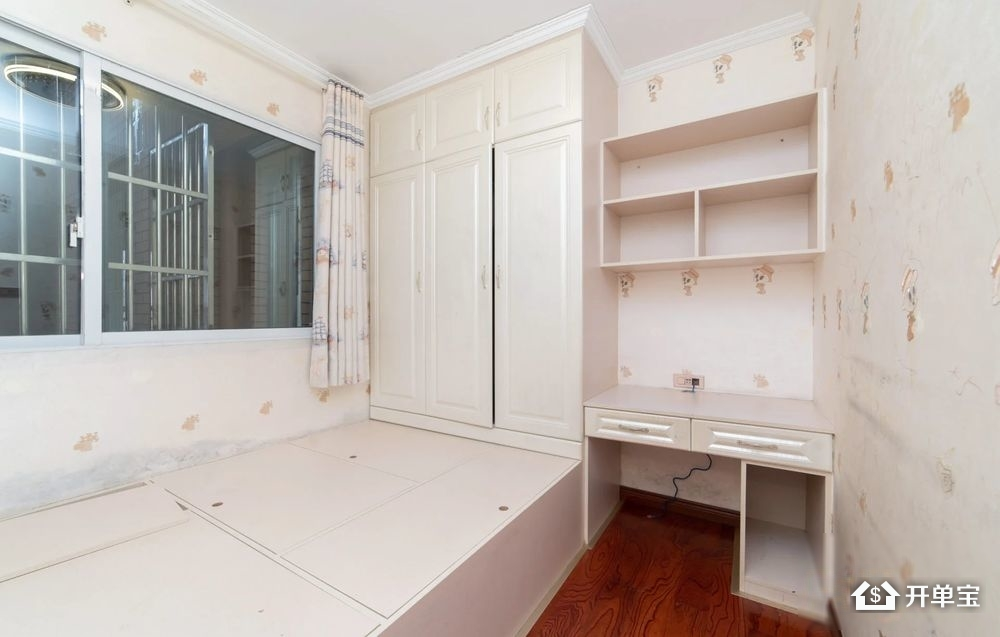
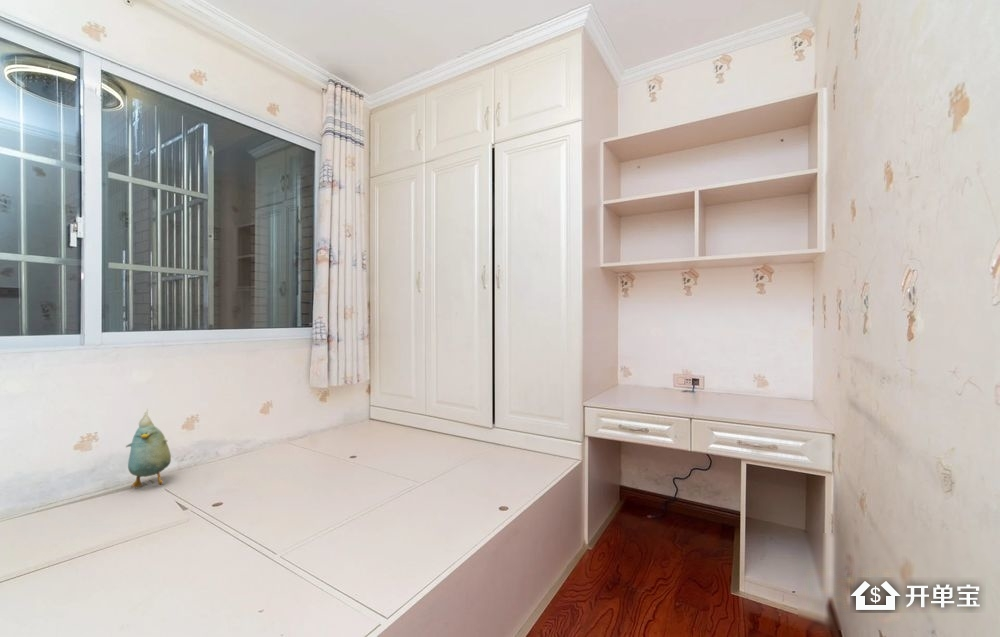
+ plush toy [125,407,172,489]
